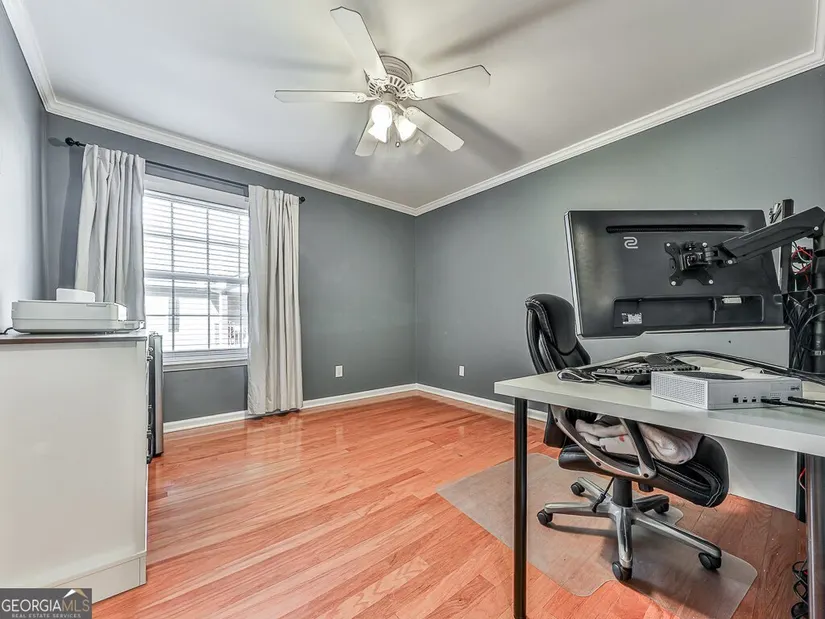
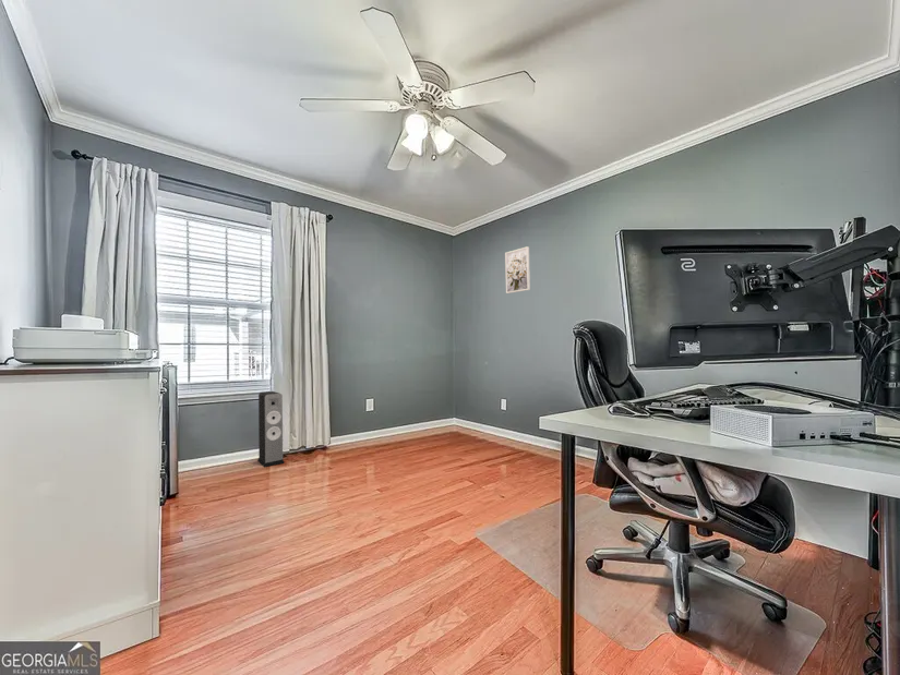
+ speaker [256,390,285,468]
+ wall art [504,245,531,294]
